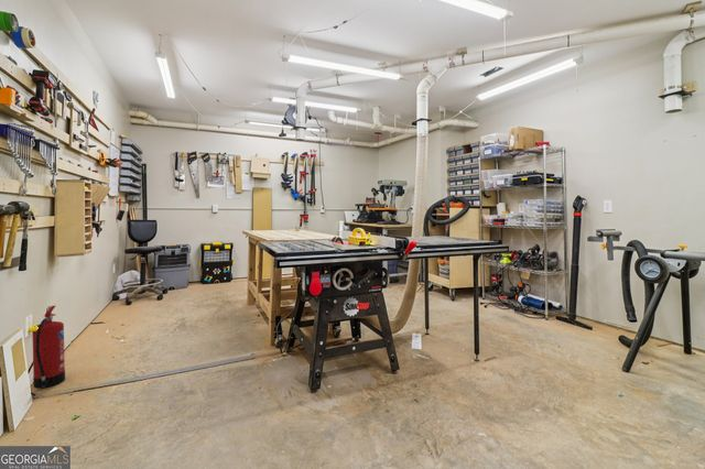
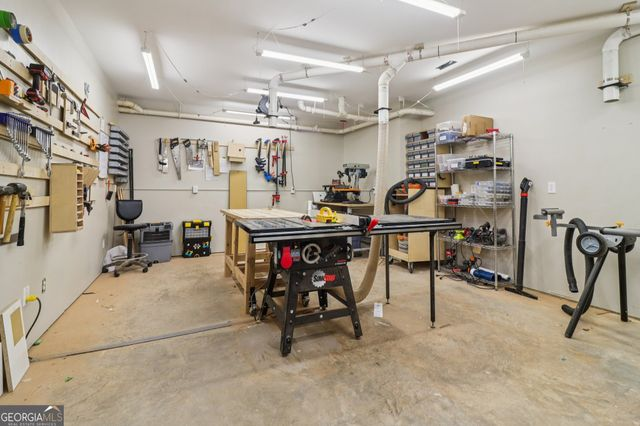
- fire extinguisher [31,305,66,390]
